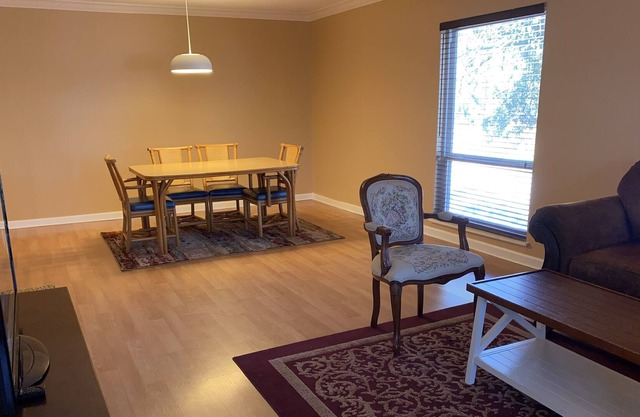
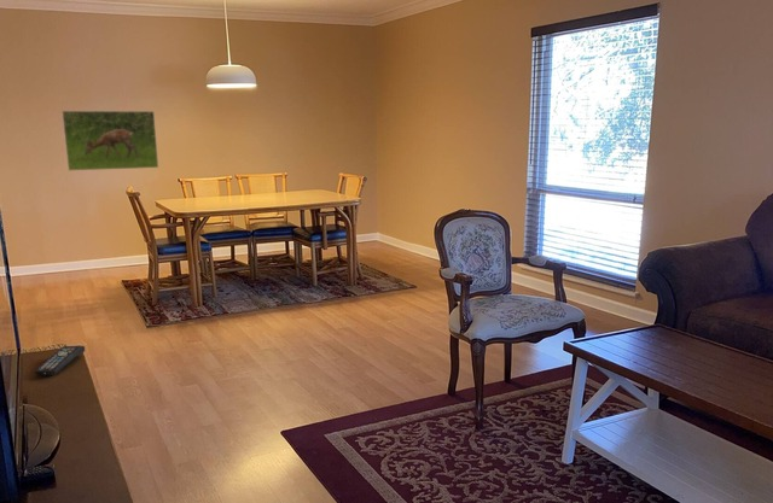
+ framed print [60,110,159,171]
+ remote control [34,345,86,376]
